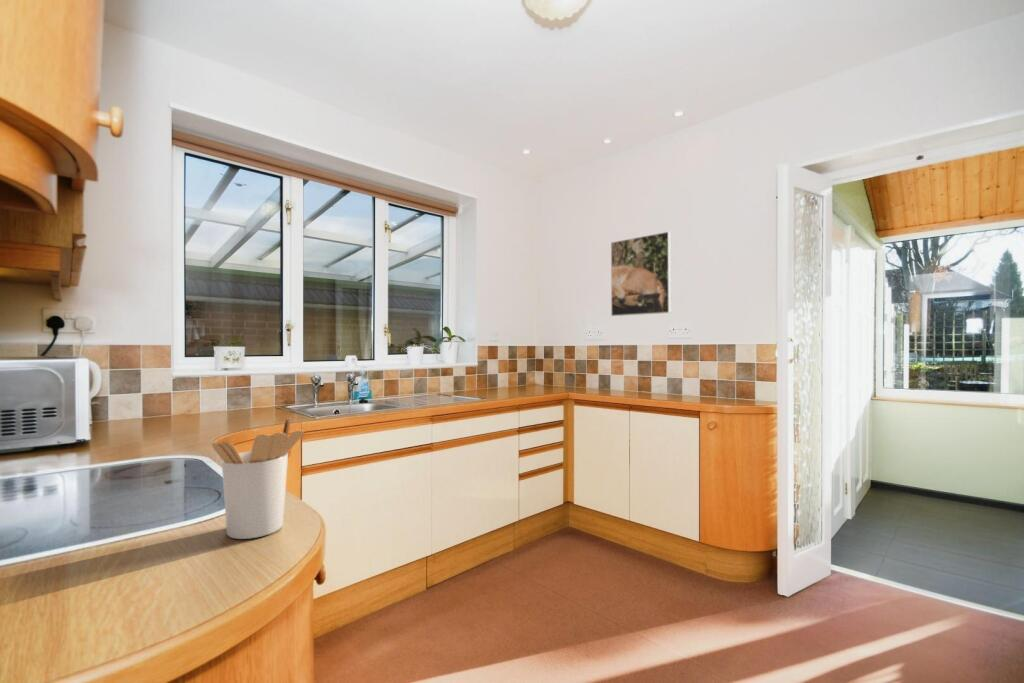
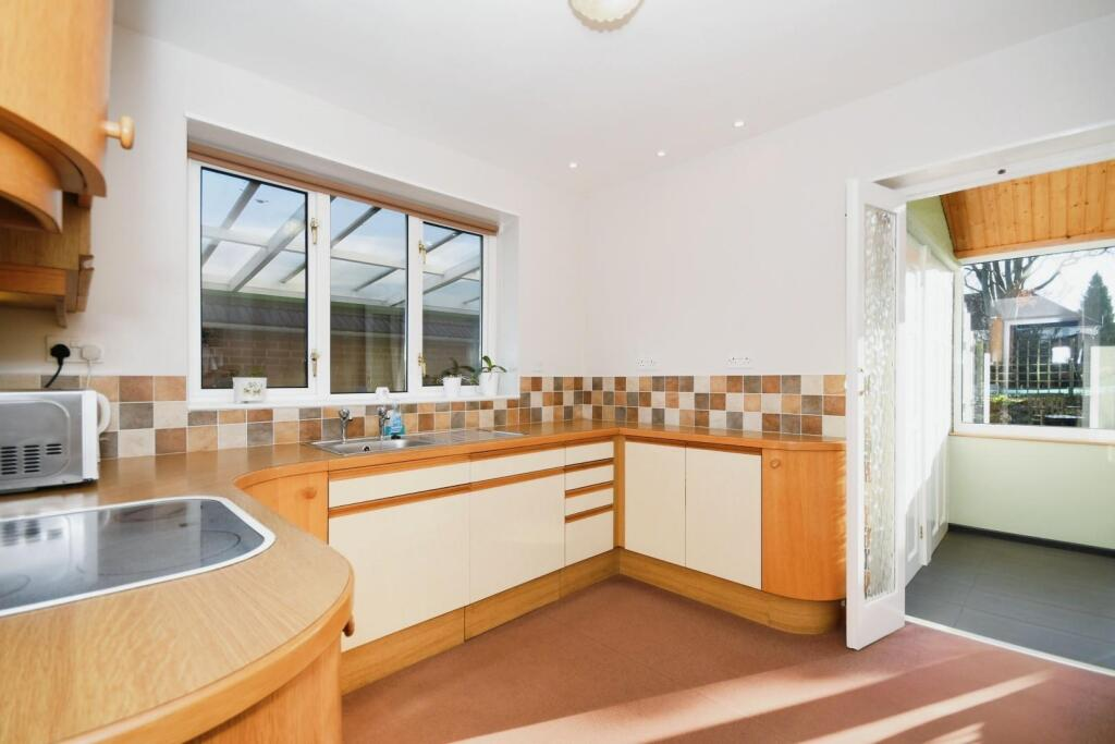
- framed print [610,231,672,317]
- utensil holder [211,416,305,540]
